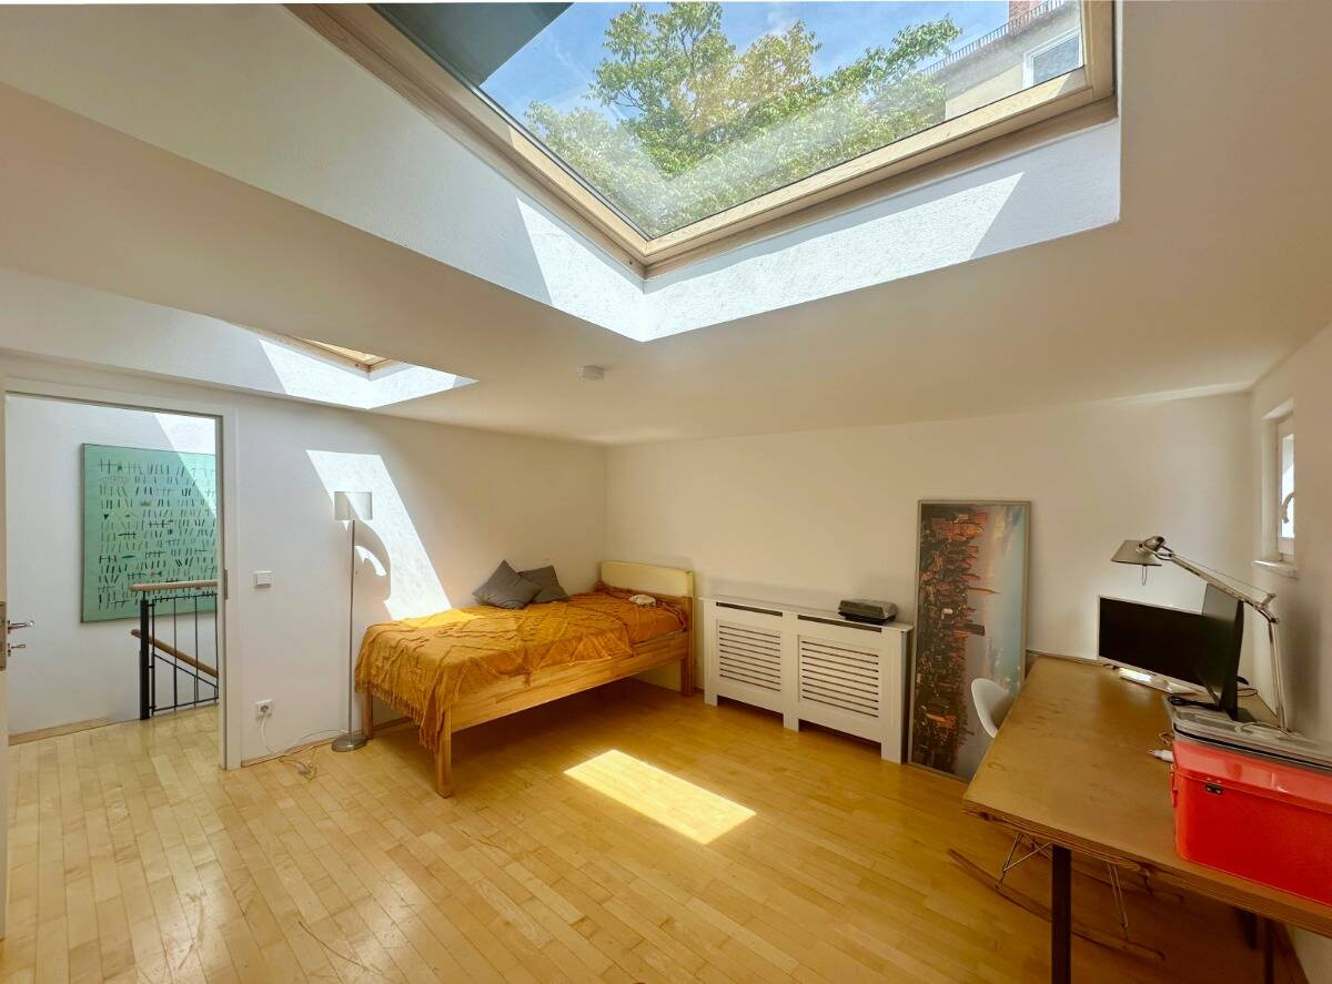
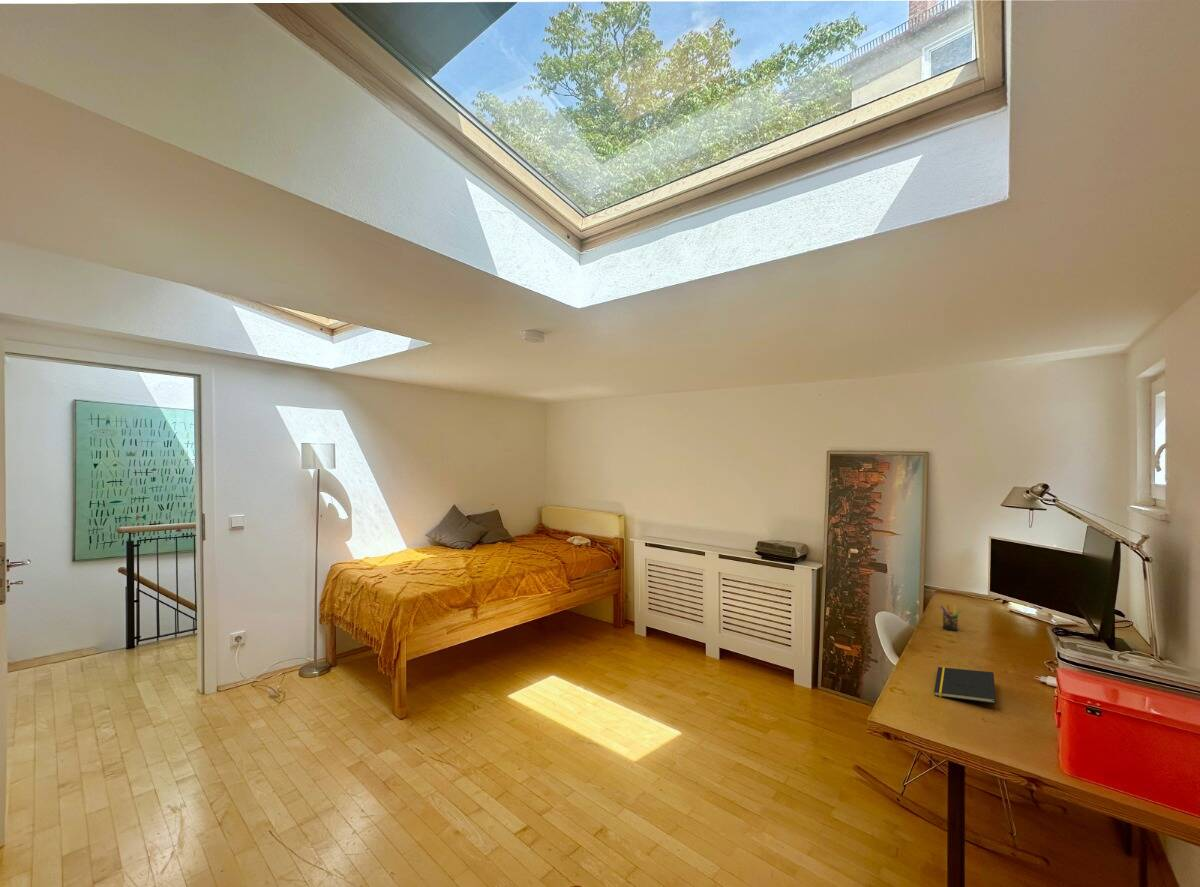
+ notepad [933,666,997,704]
+ pen holder [939,603,962,632]
